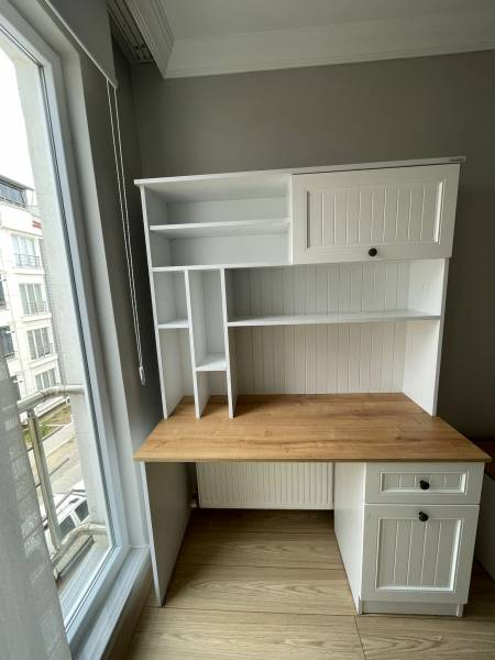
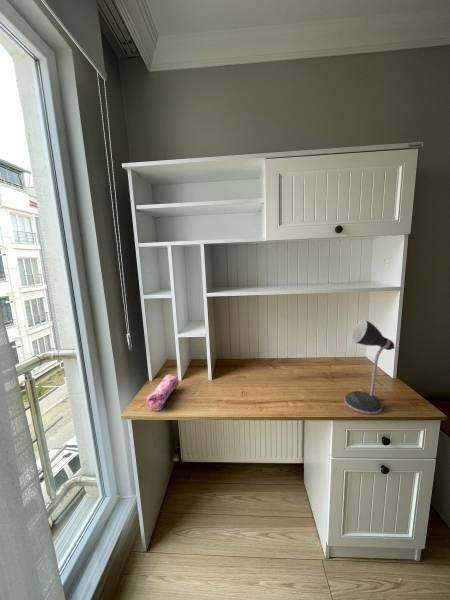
+ pencil case [145,373,180,412]
+ desk lamp [343,318,396,415]
